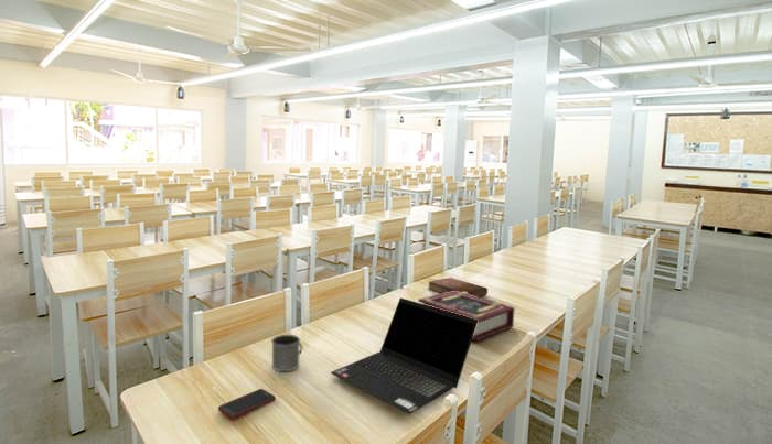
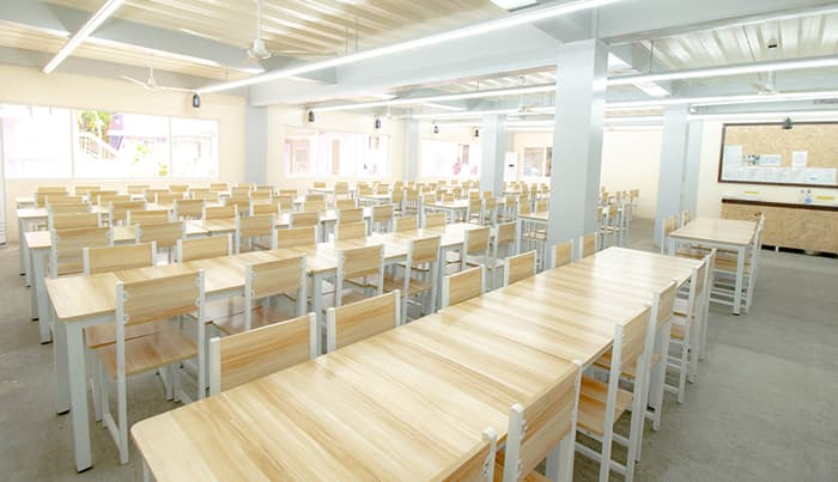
- bible [427,277,489,297]
- laptop computer [330,296,478,415]
- book [417,291,516,342]
- mug [270,334,303,372]
- cell phone [217,388,277,421]
